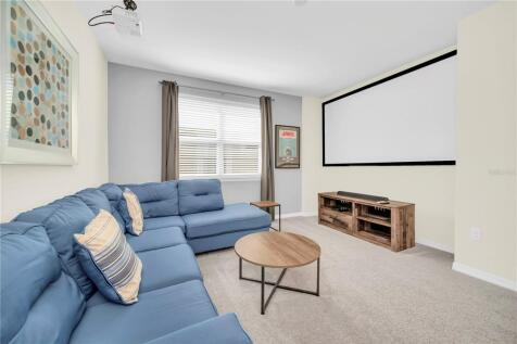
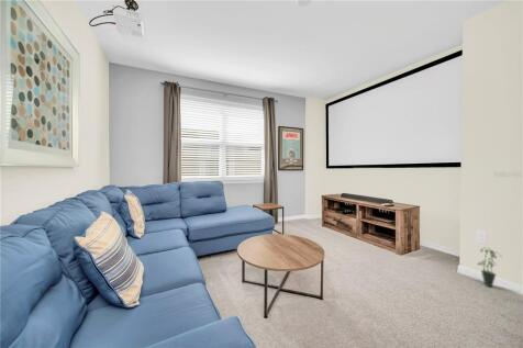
+ potted plant [477,246,502,288]
